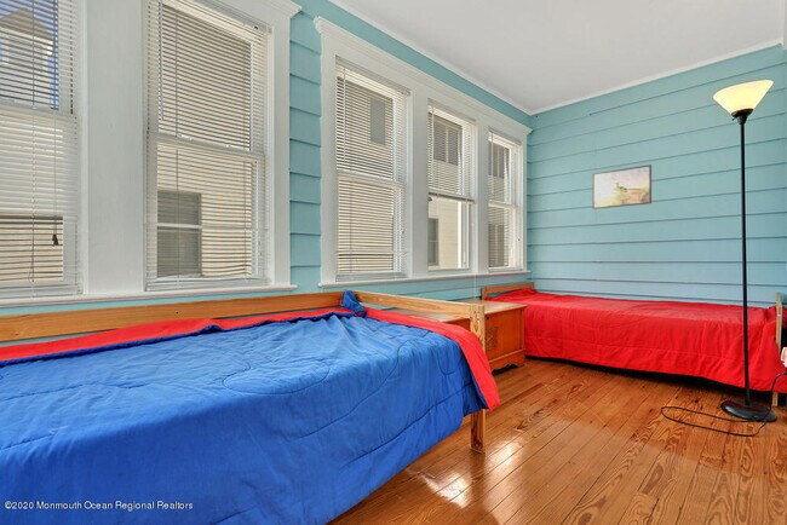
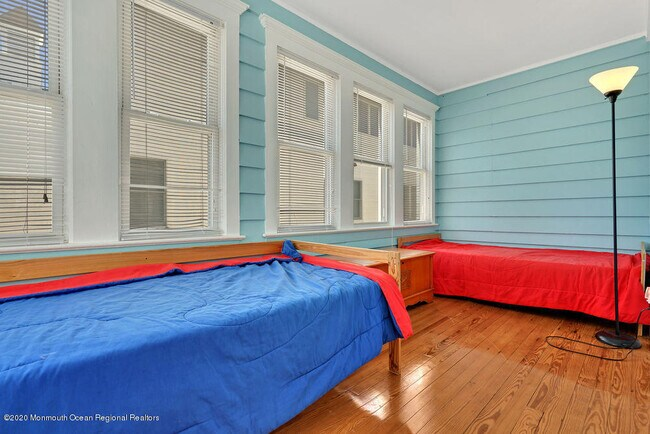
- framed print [591,163,653,210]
